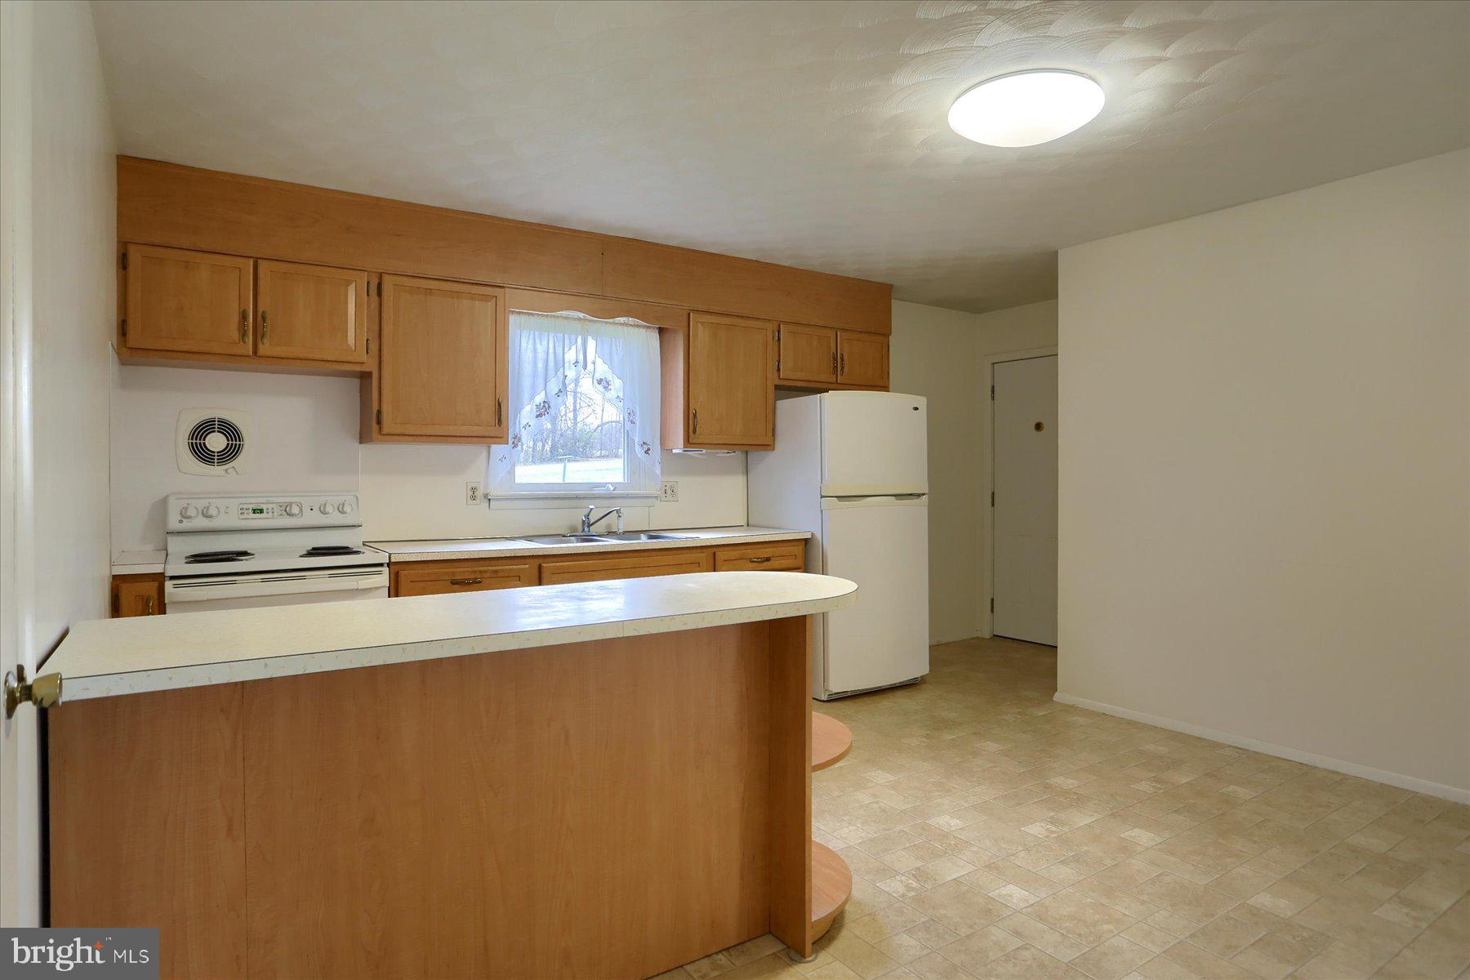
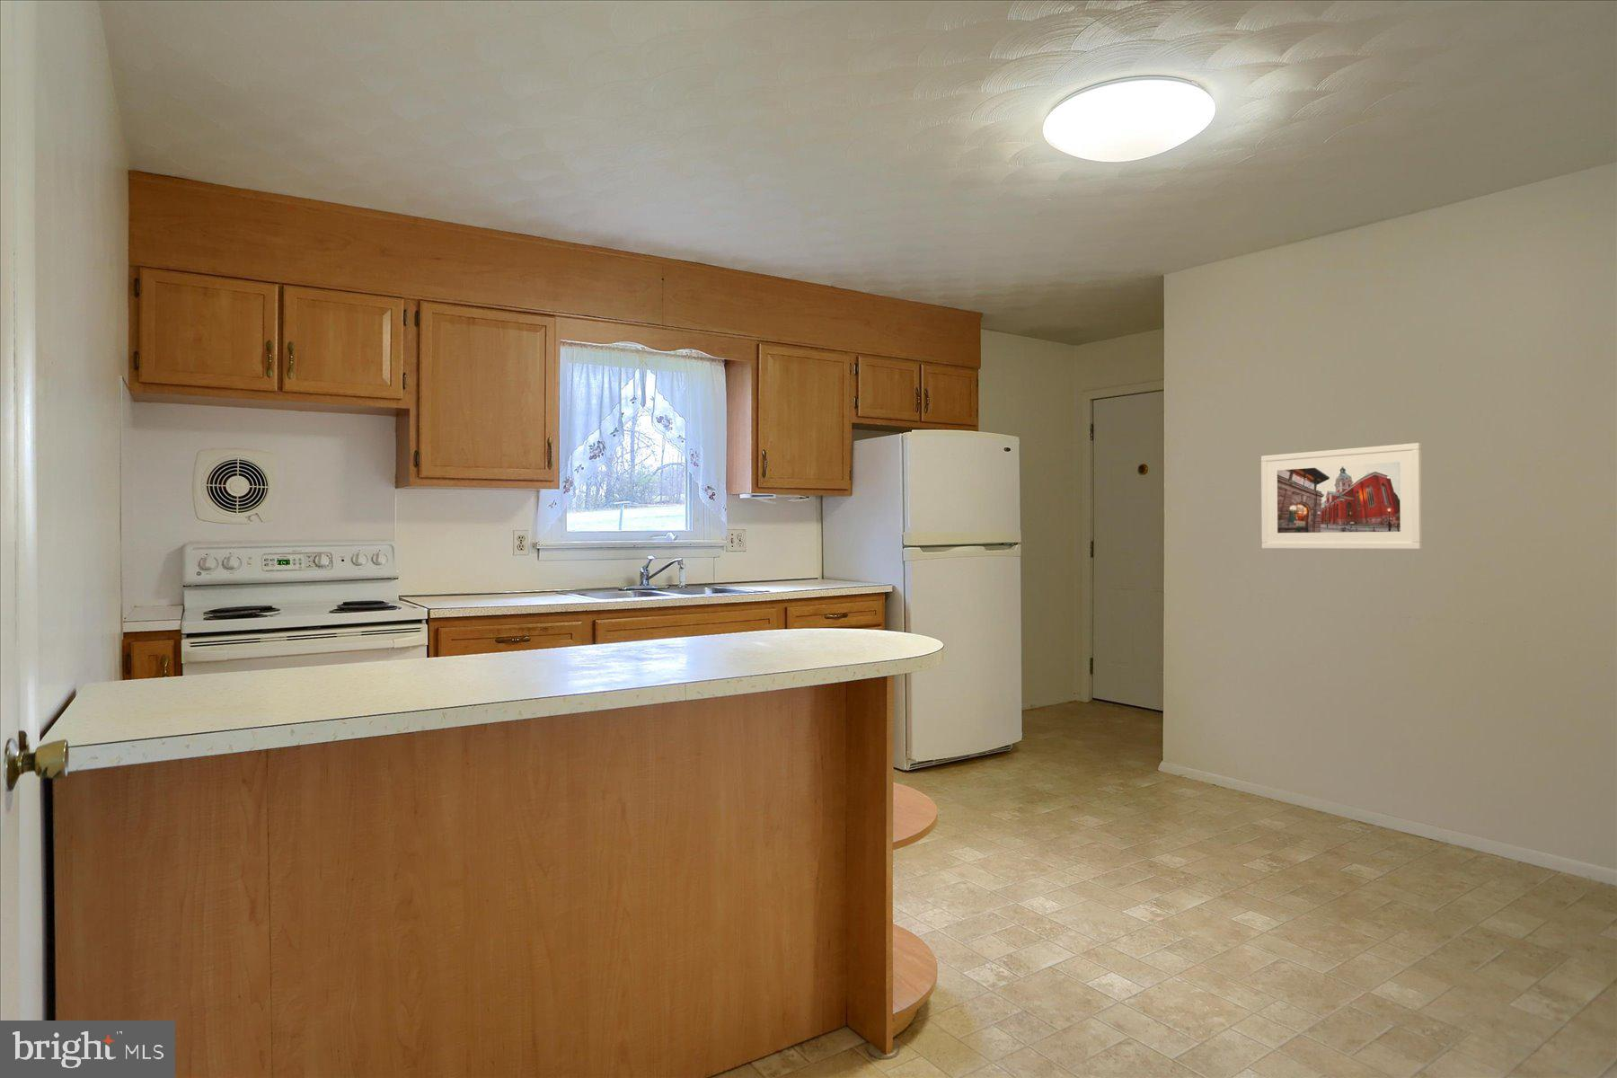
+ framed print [1261,442,1423,550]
